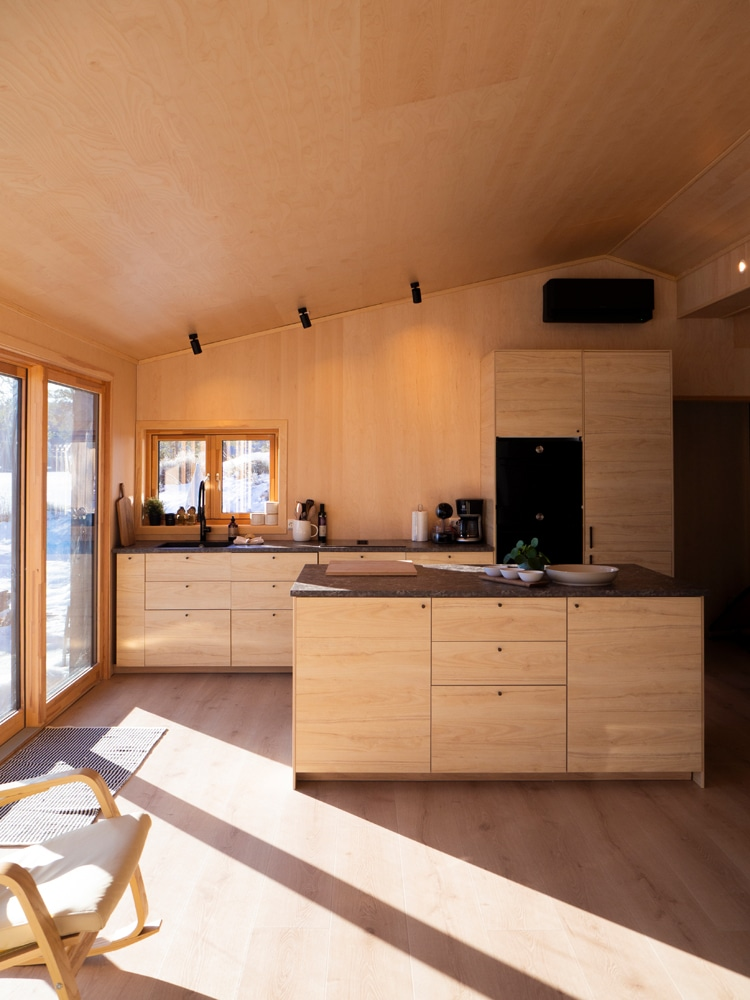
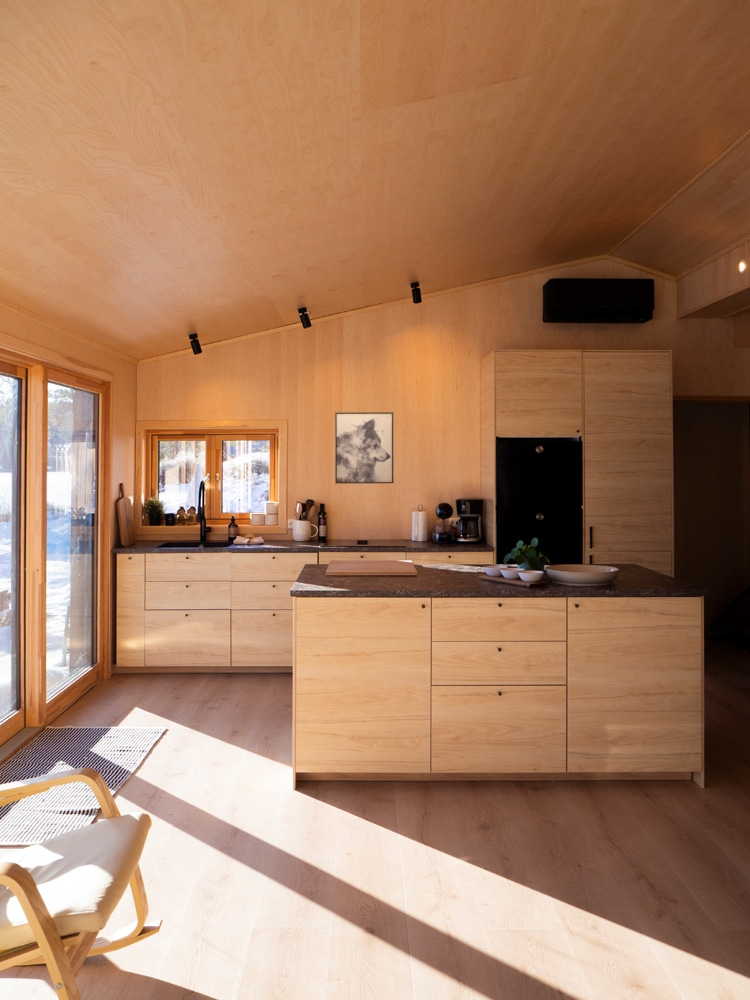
+ wall art [334,411,394,485]
